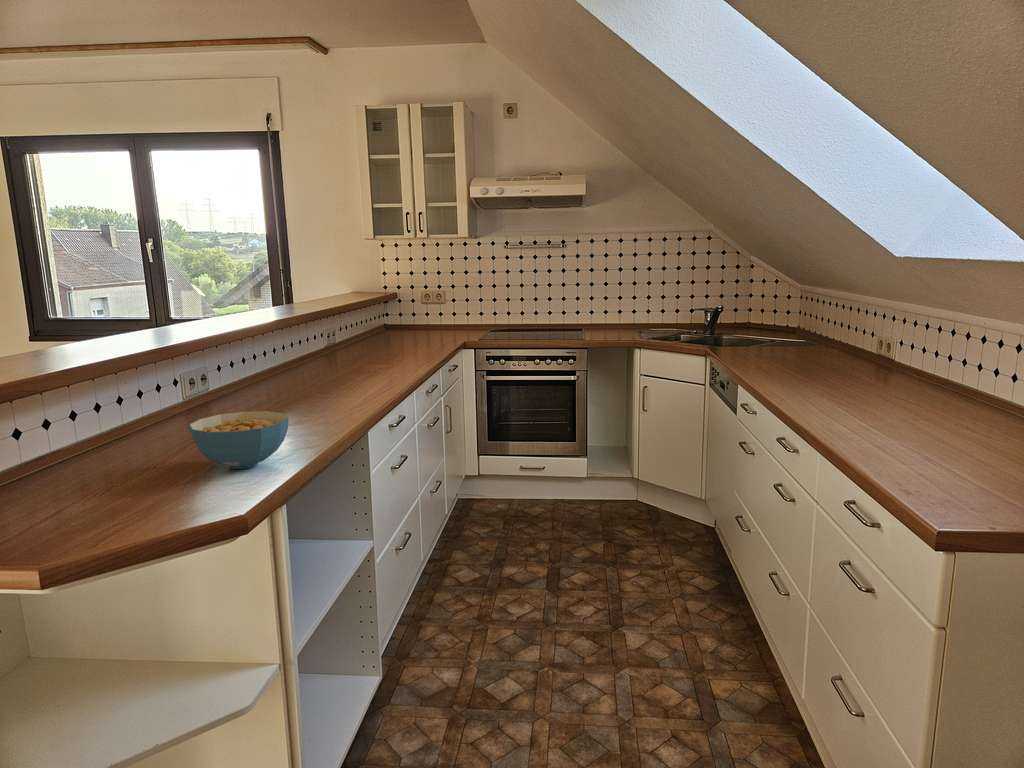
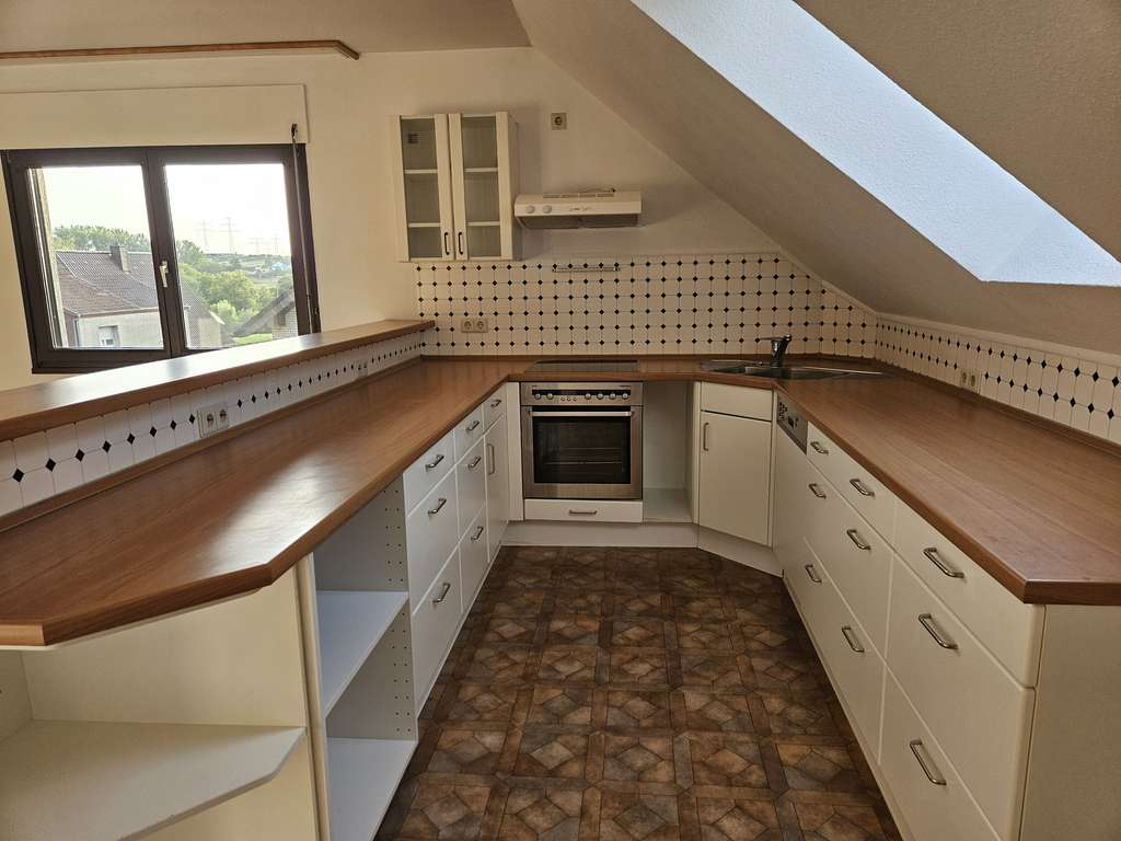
- cereal bowl [188,410,290,470]
